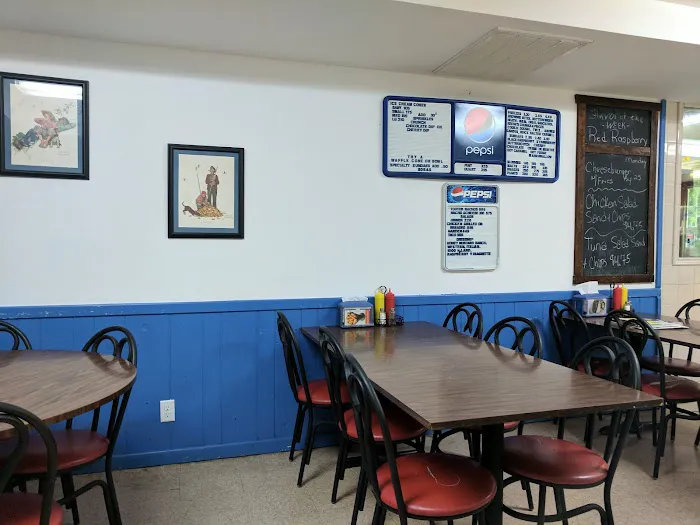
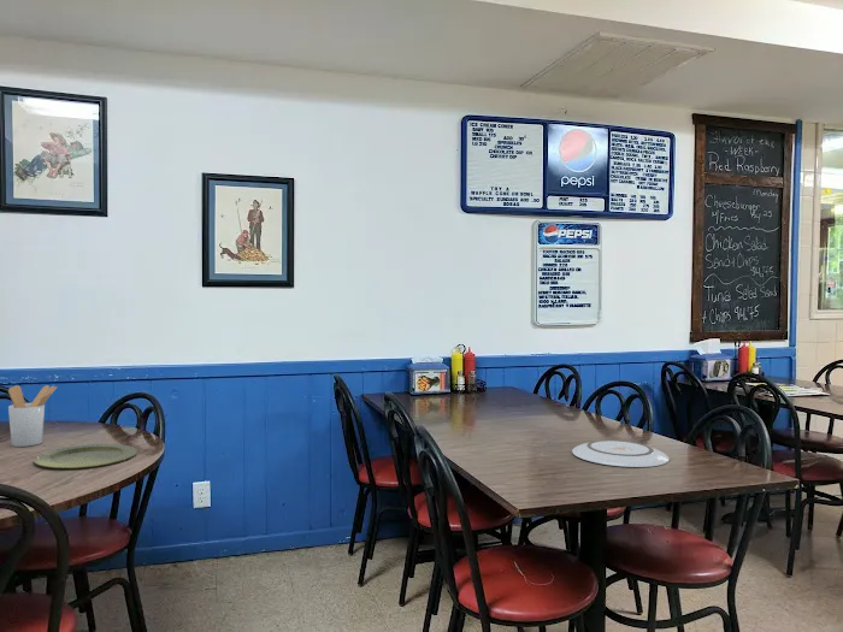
+ utensil holder [7,384,58,448]
+ plate [33,443,138,469]
+ plate [571,439,671,468]
